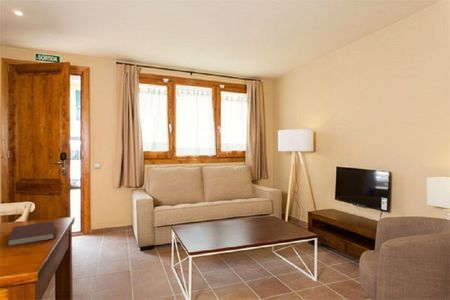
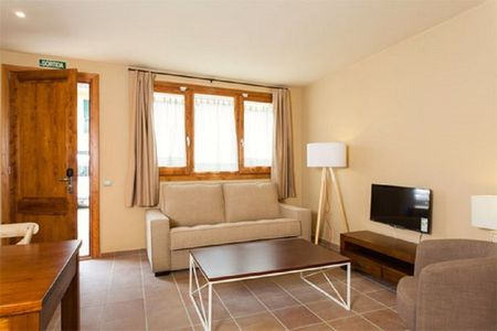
- notebook [7,220,56,247]
